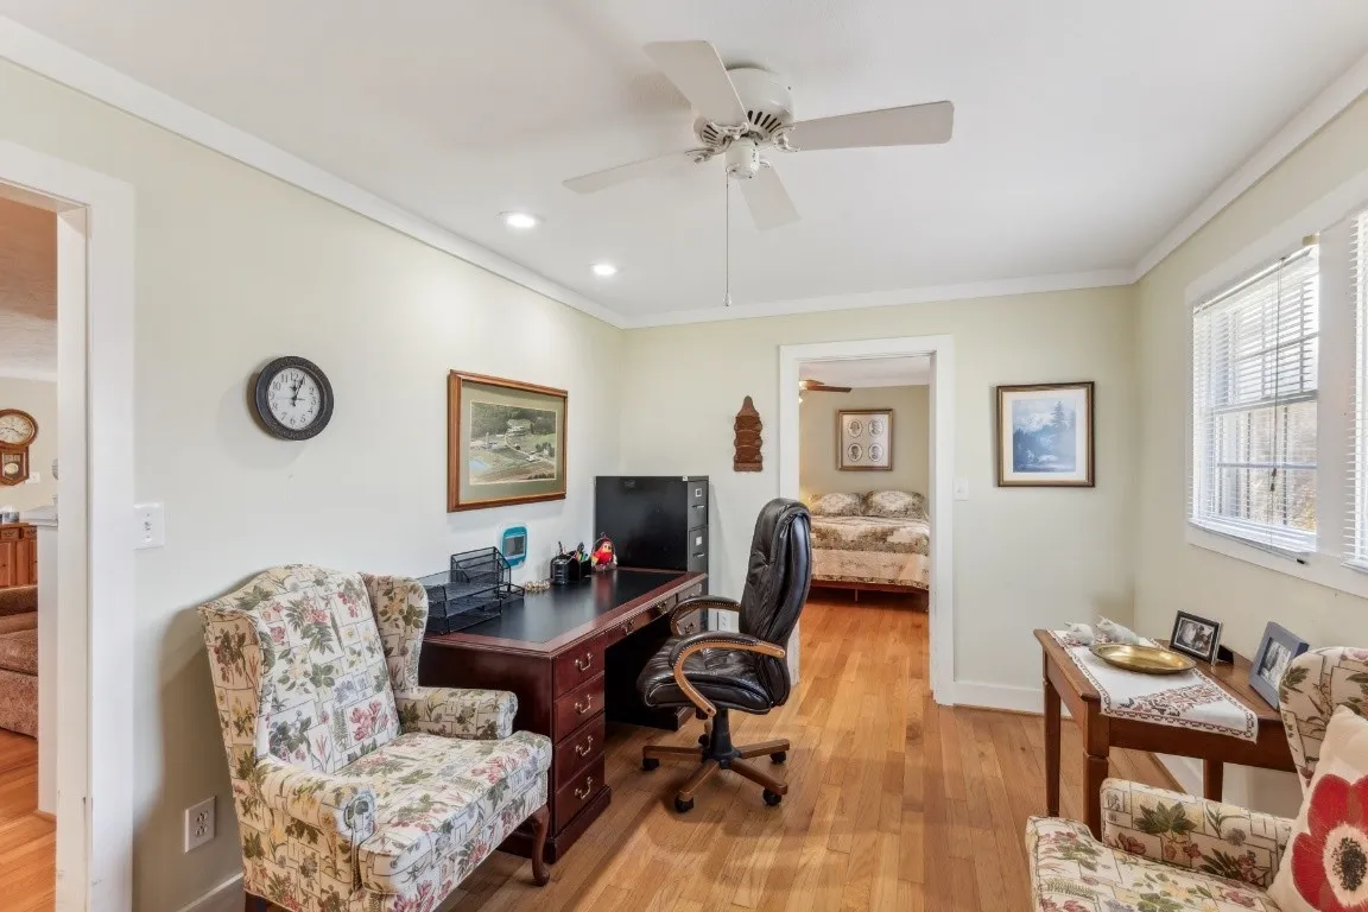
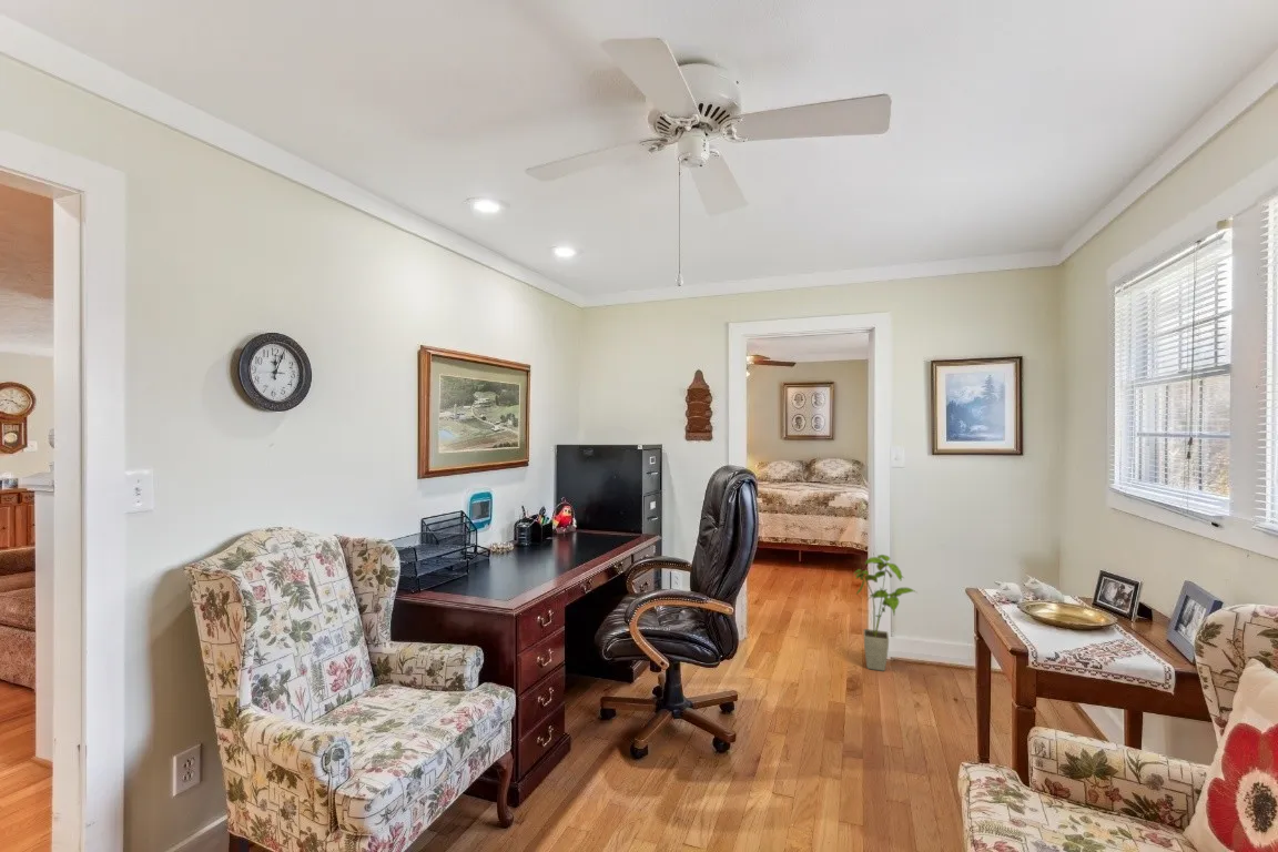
+ house plant [851,554,919,672]
